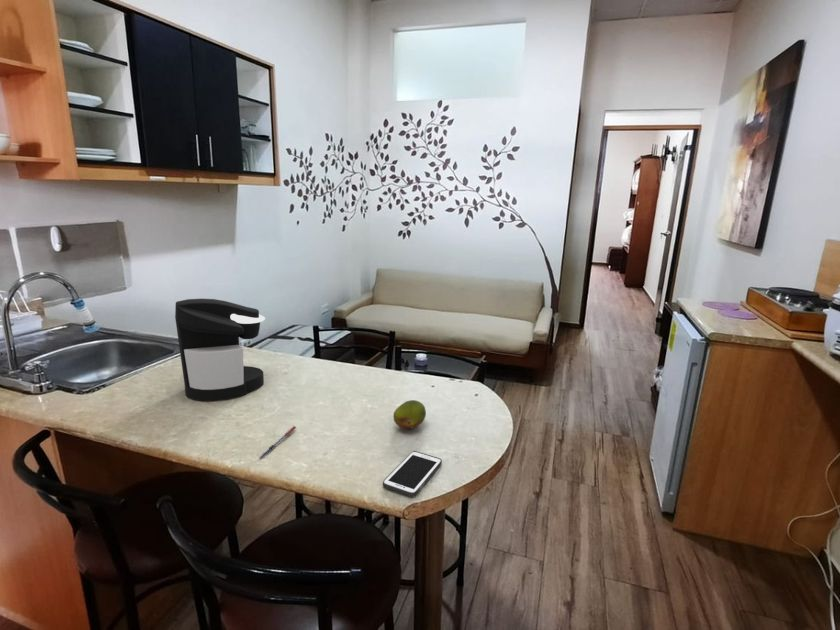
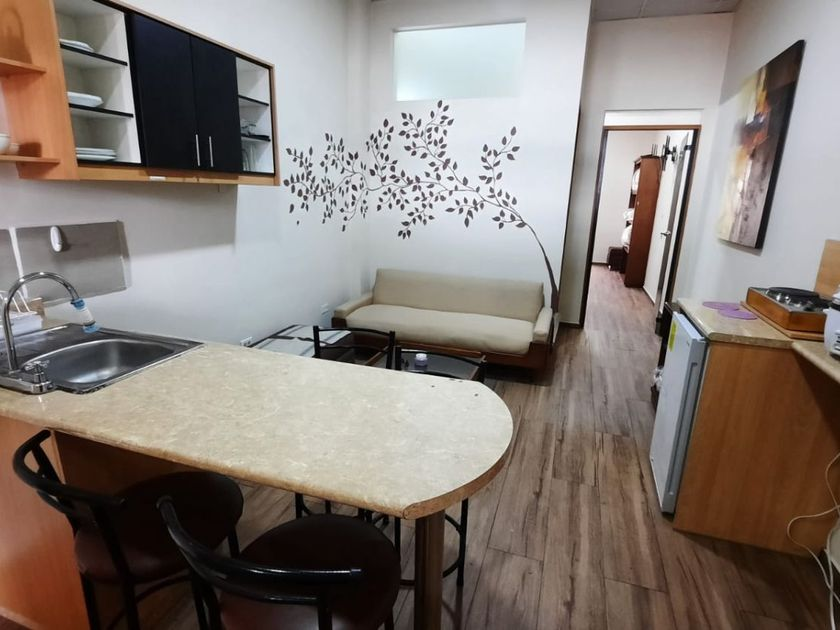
- fruit [392,399,427,430]
- coffee maker [174,298,266,402]
- cell phone [382,450,443,497]
- pen [259,425,297,459]
